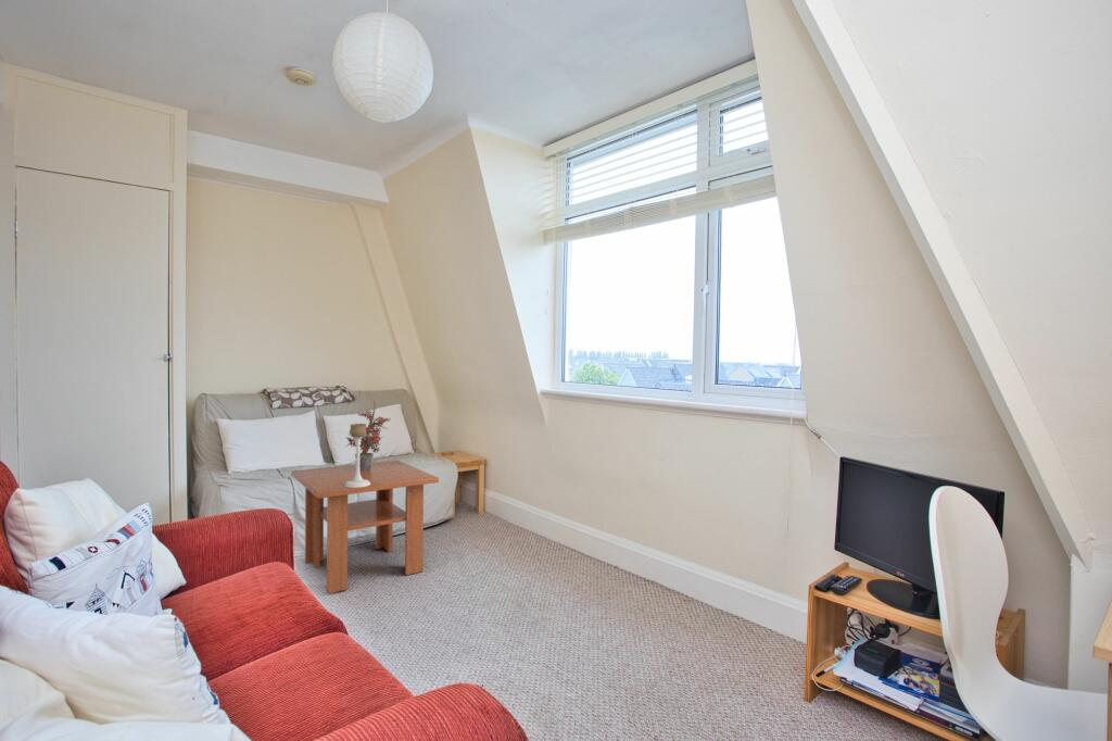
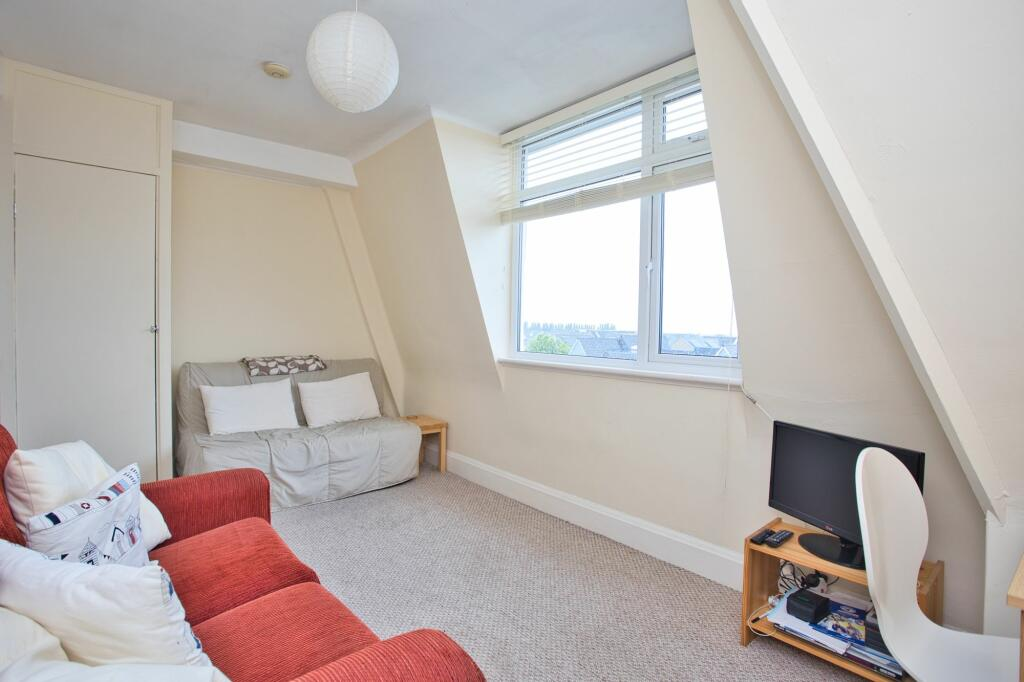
- coffee table [290,459,440,594]
- candle holder [344,423,370,488]
- potted plant [344,399,392,472]
